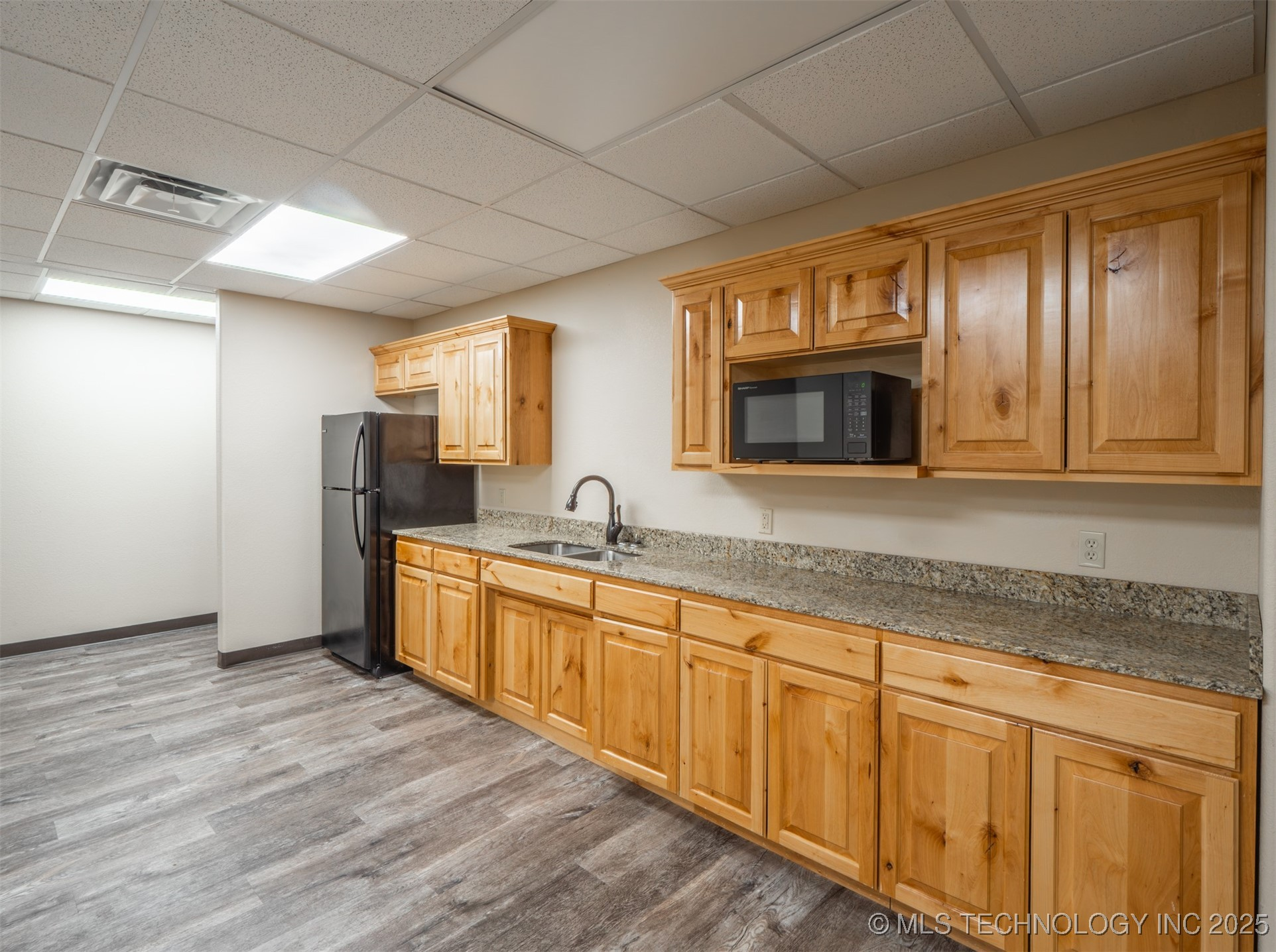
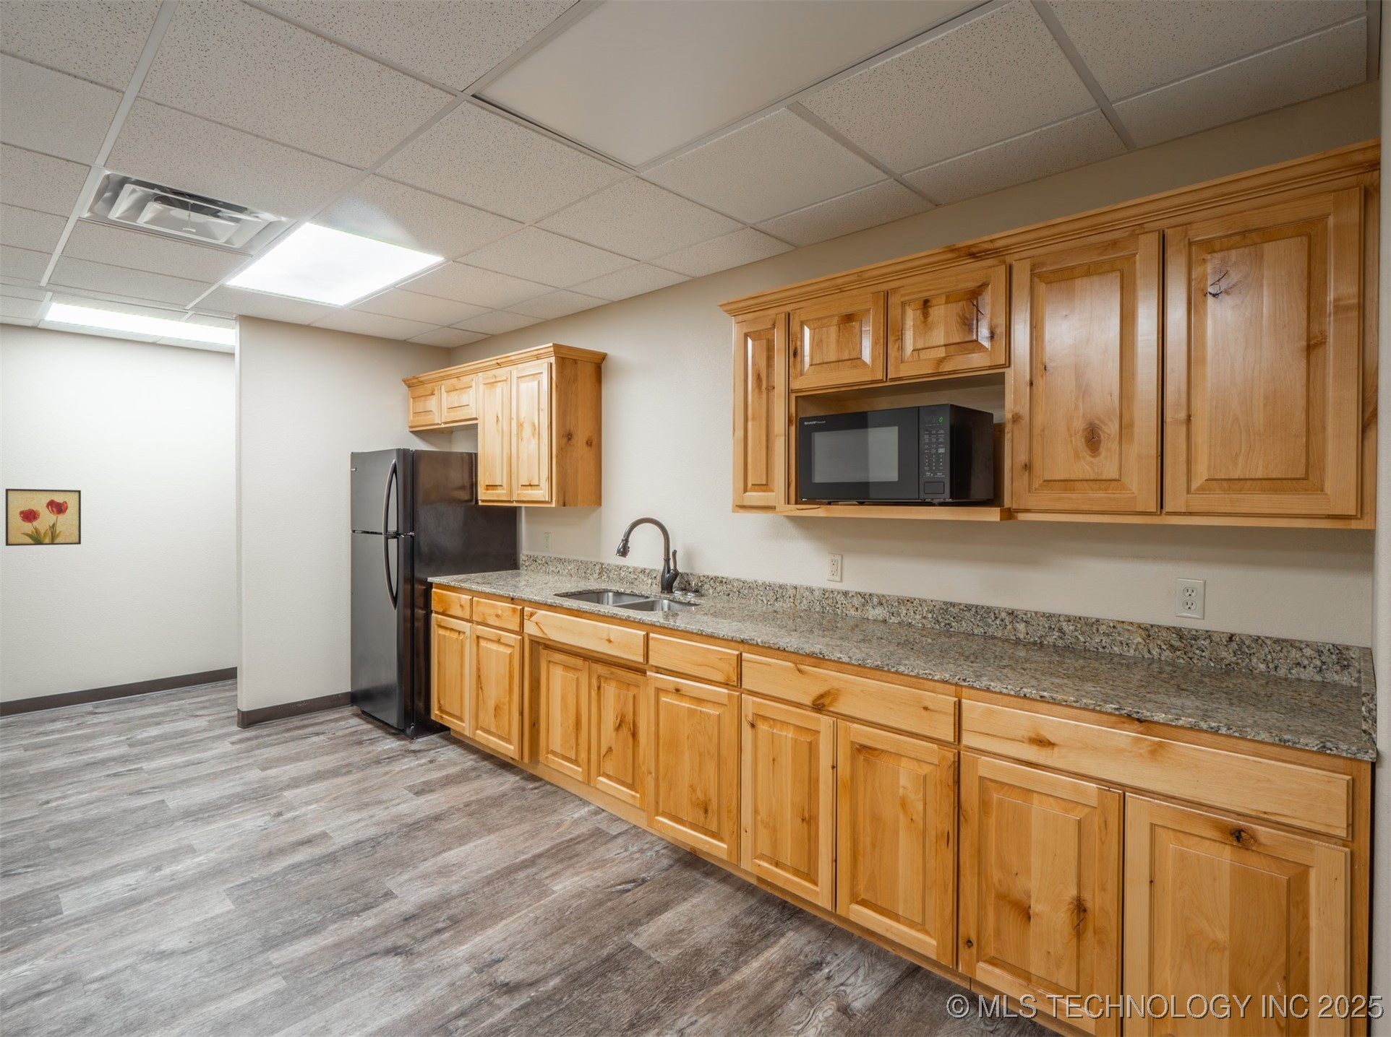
+ wall art [5,488,82,547]
